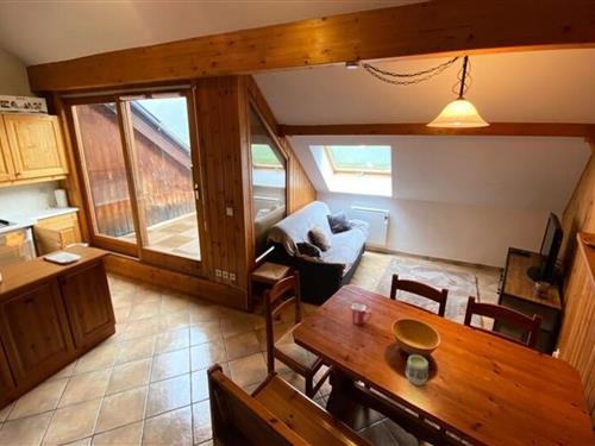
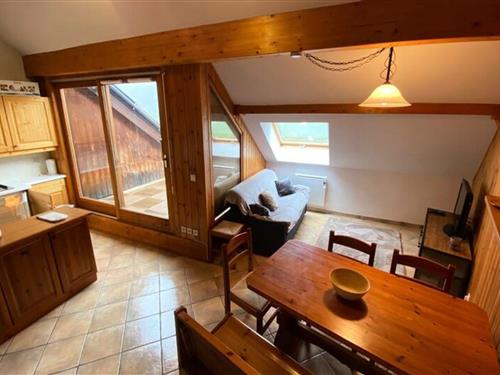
- cup [405,353,430,387]
- mug [350,302,374,326]
